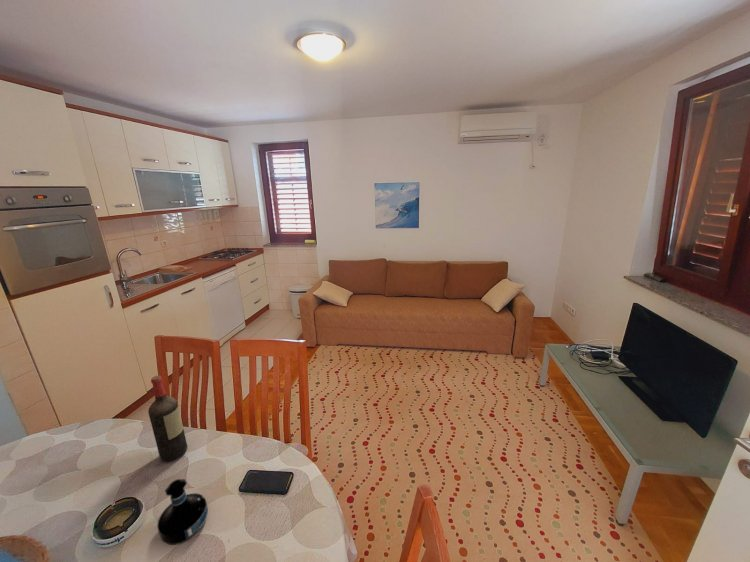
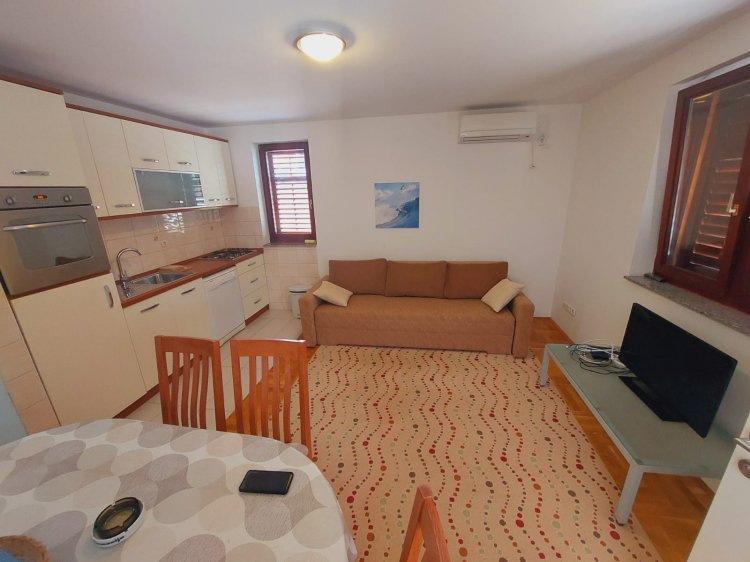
- tequila bottle [156,478,209,546]
- wine bottle [147,375,188,463]
